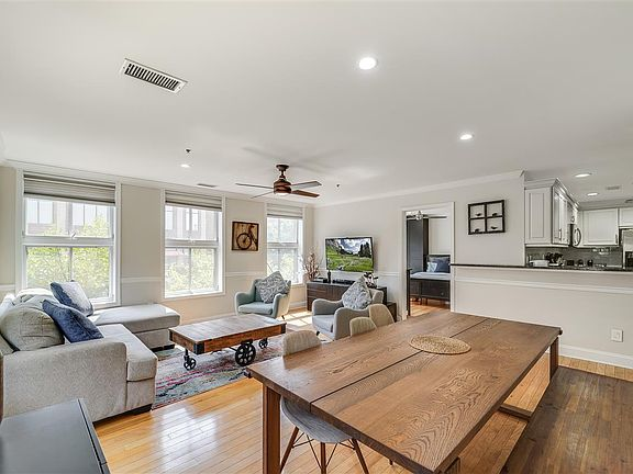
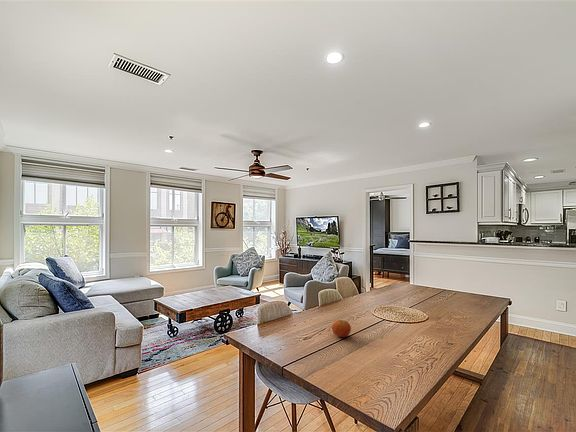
+ fruit [331,319,352,338]
